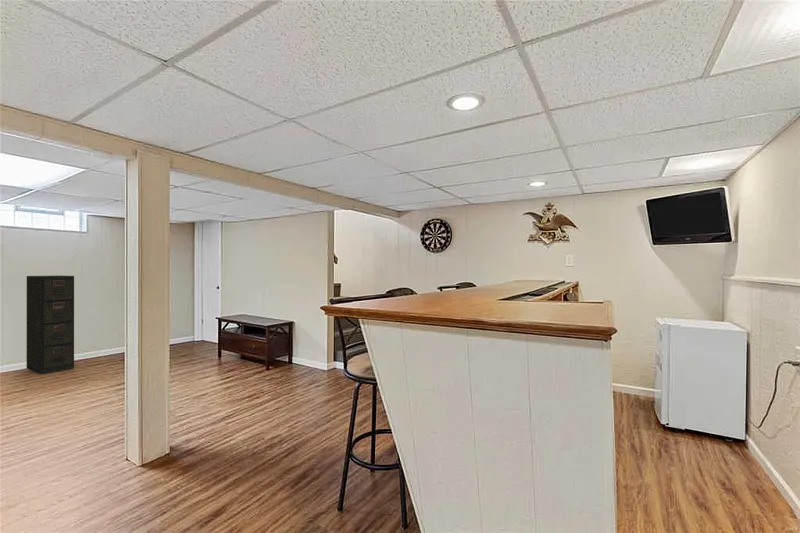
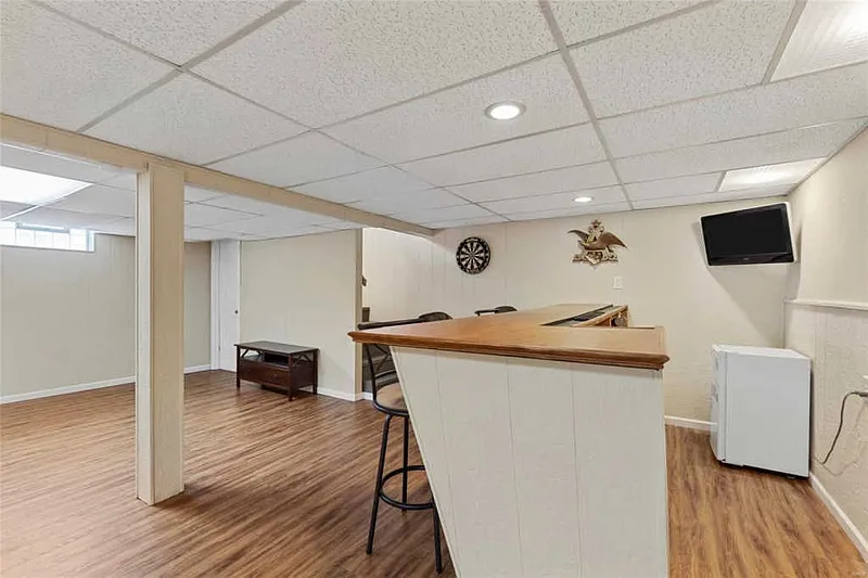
- filing cabinet [26,275,75,375]
